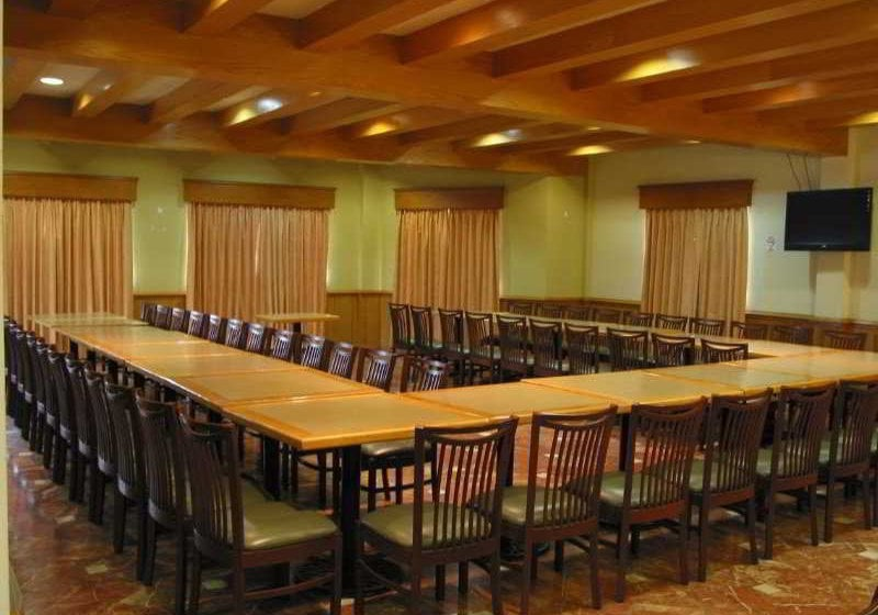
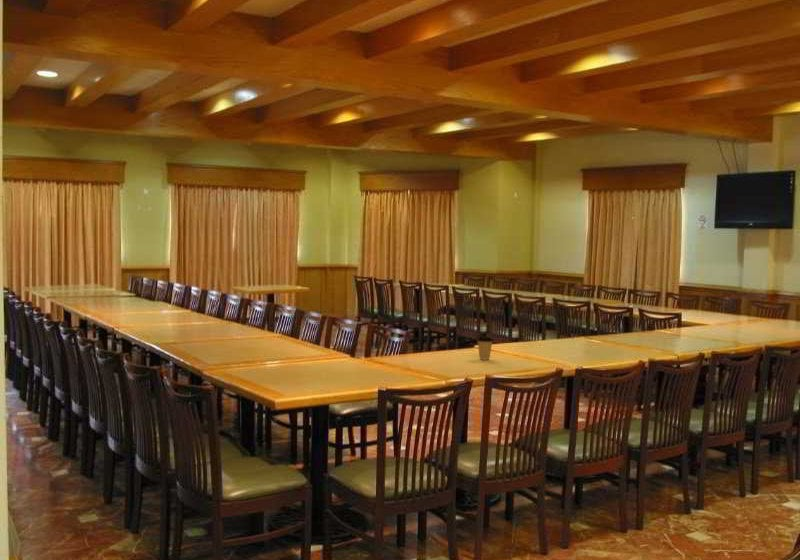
+ coffee cup [476,335,494,361]
